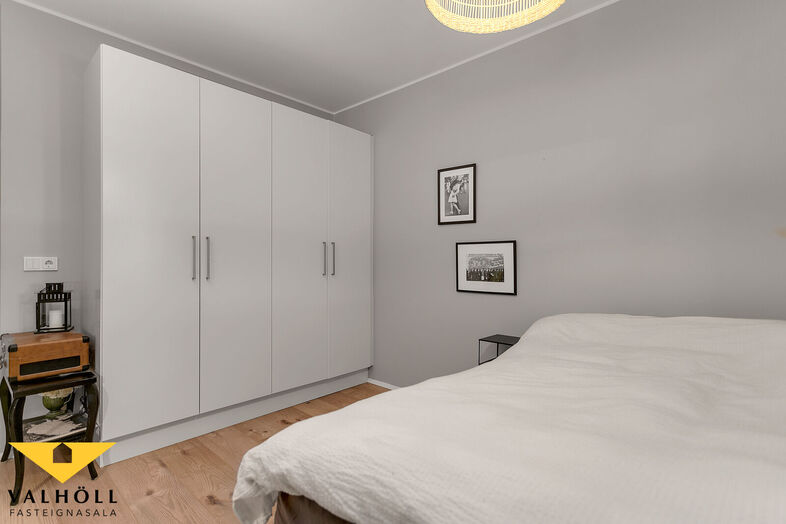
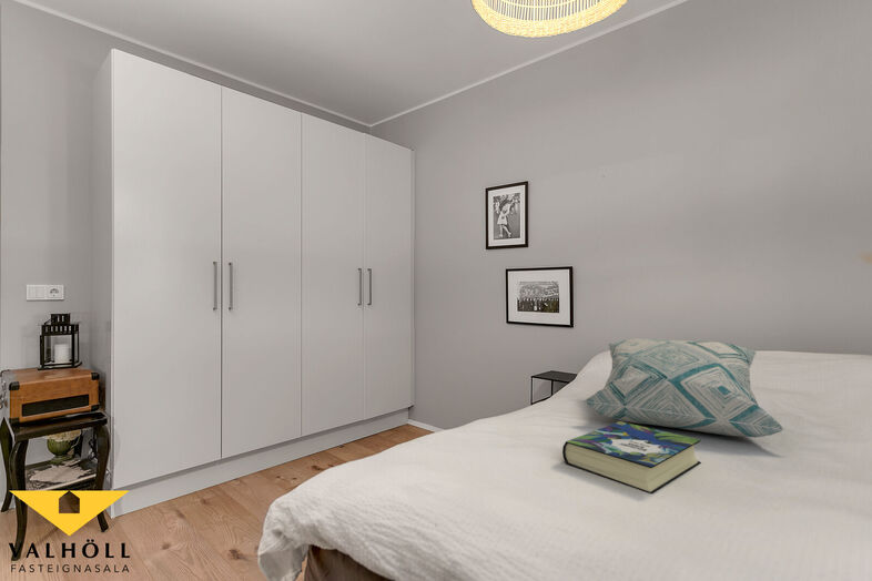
+ book [561,420,702,495]
+ decorative pillow [582,338,788,438]
